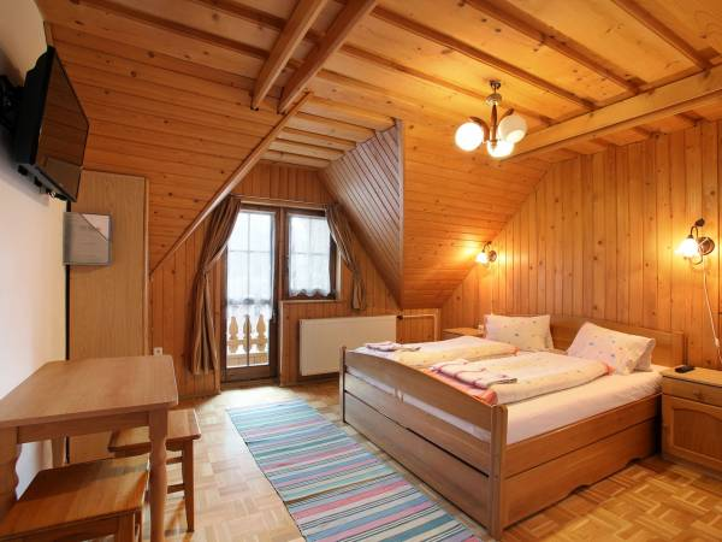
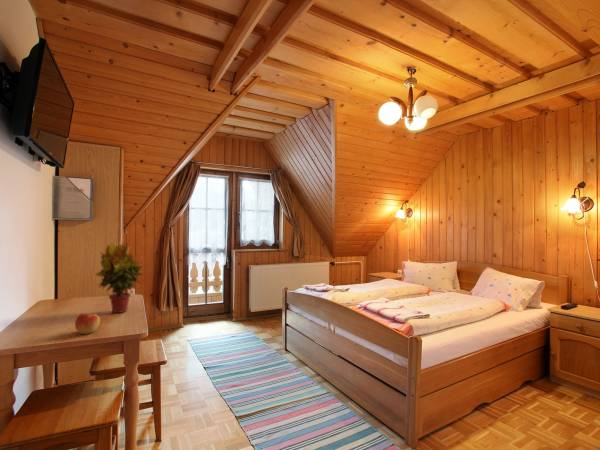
+ potted plant [94,242,143,314]
+ apple [74,312,101,335]
